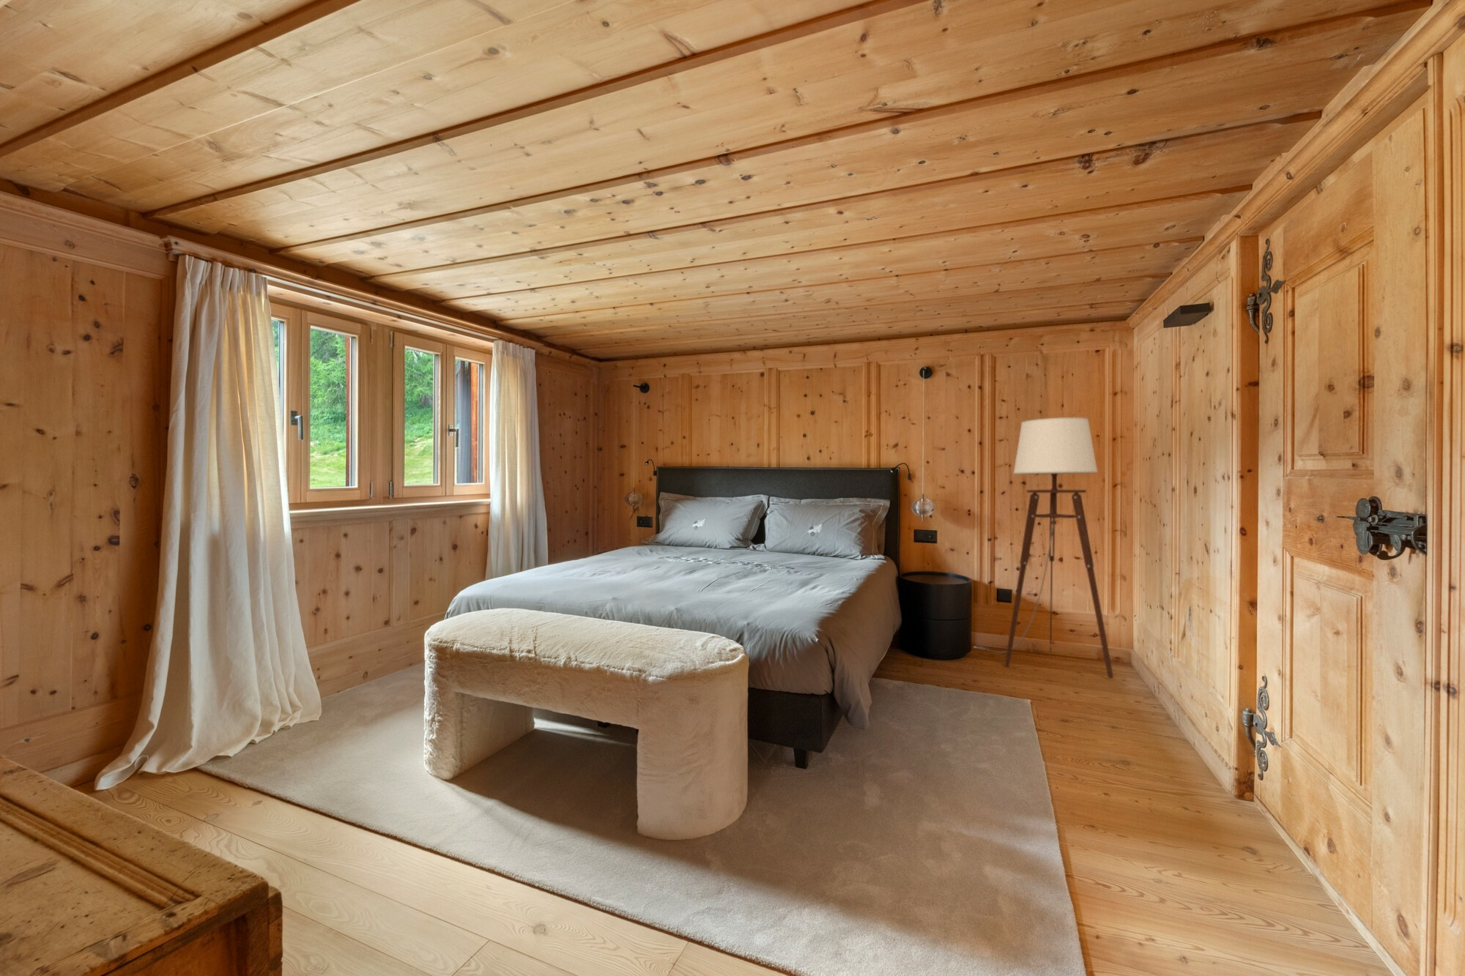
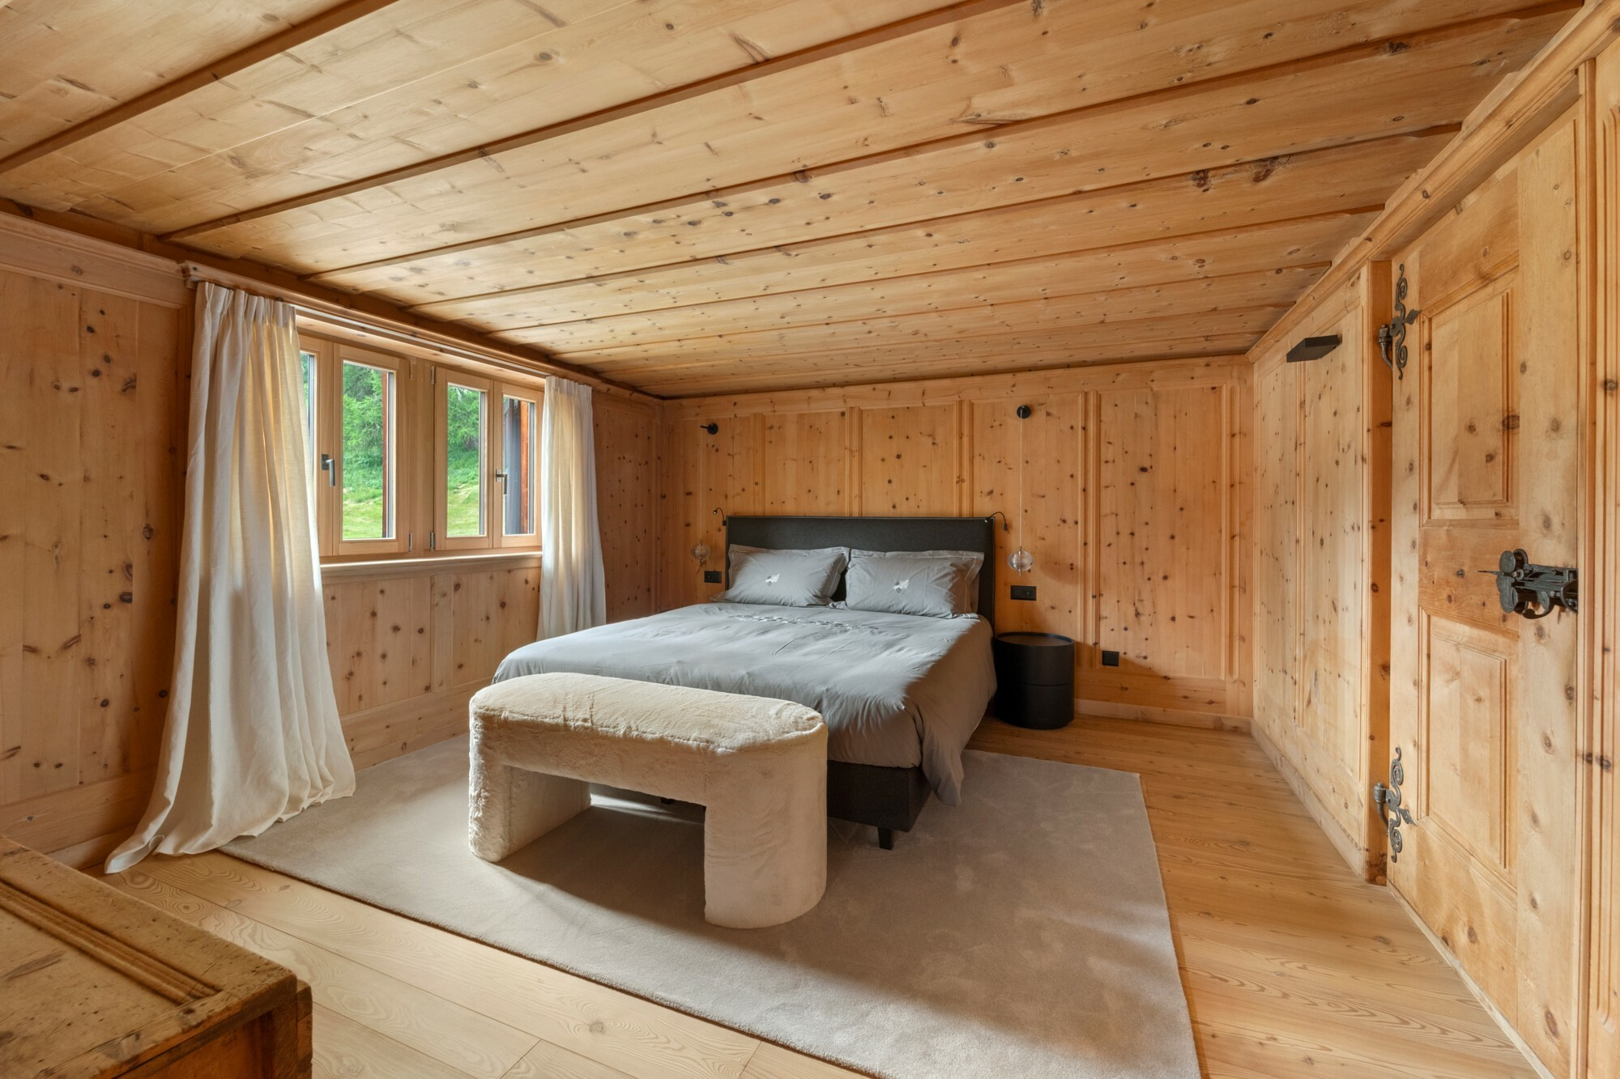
- floor lamp [974,416,1114,680]
